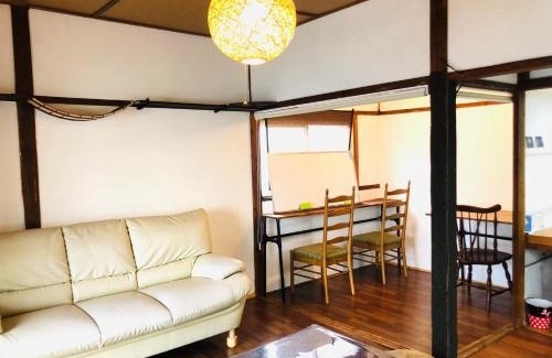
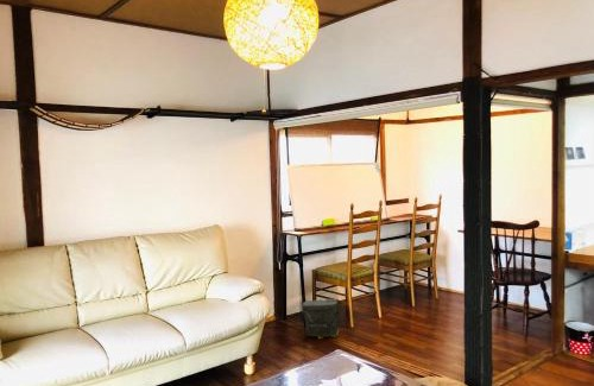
+ bag [301,298,341,340]
